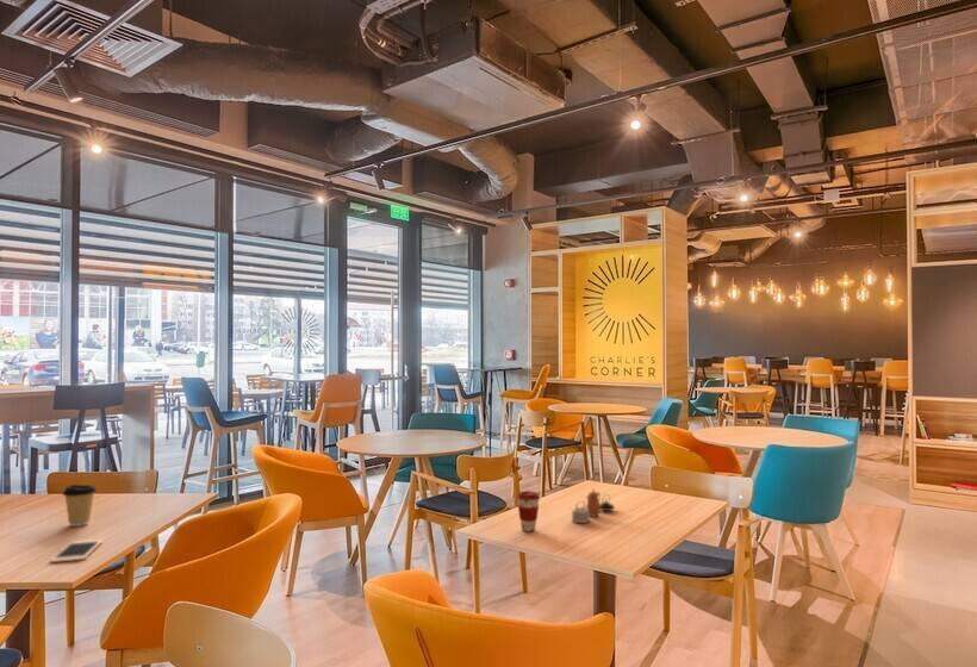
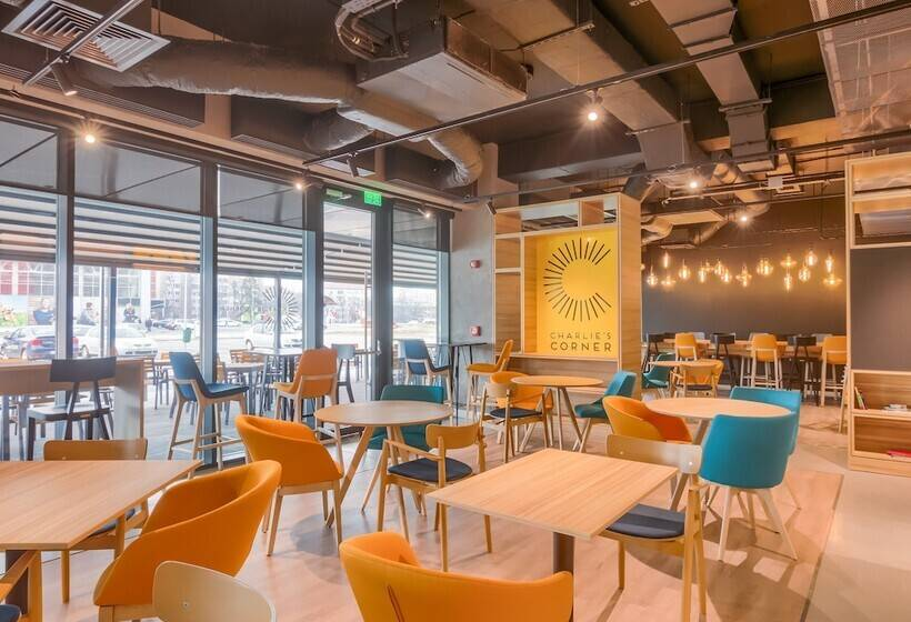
- teapot [571,488,616,524]
- coffee cup [62,484,98,528]
- cell phone [49,538,104,563]
- coffee cup [516,490,541,532]
